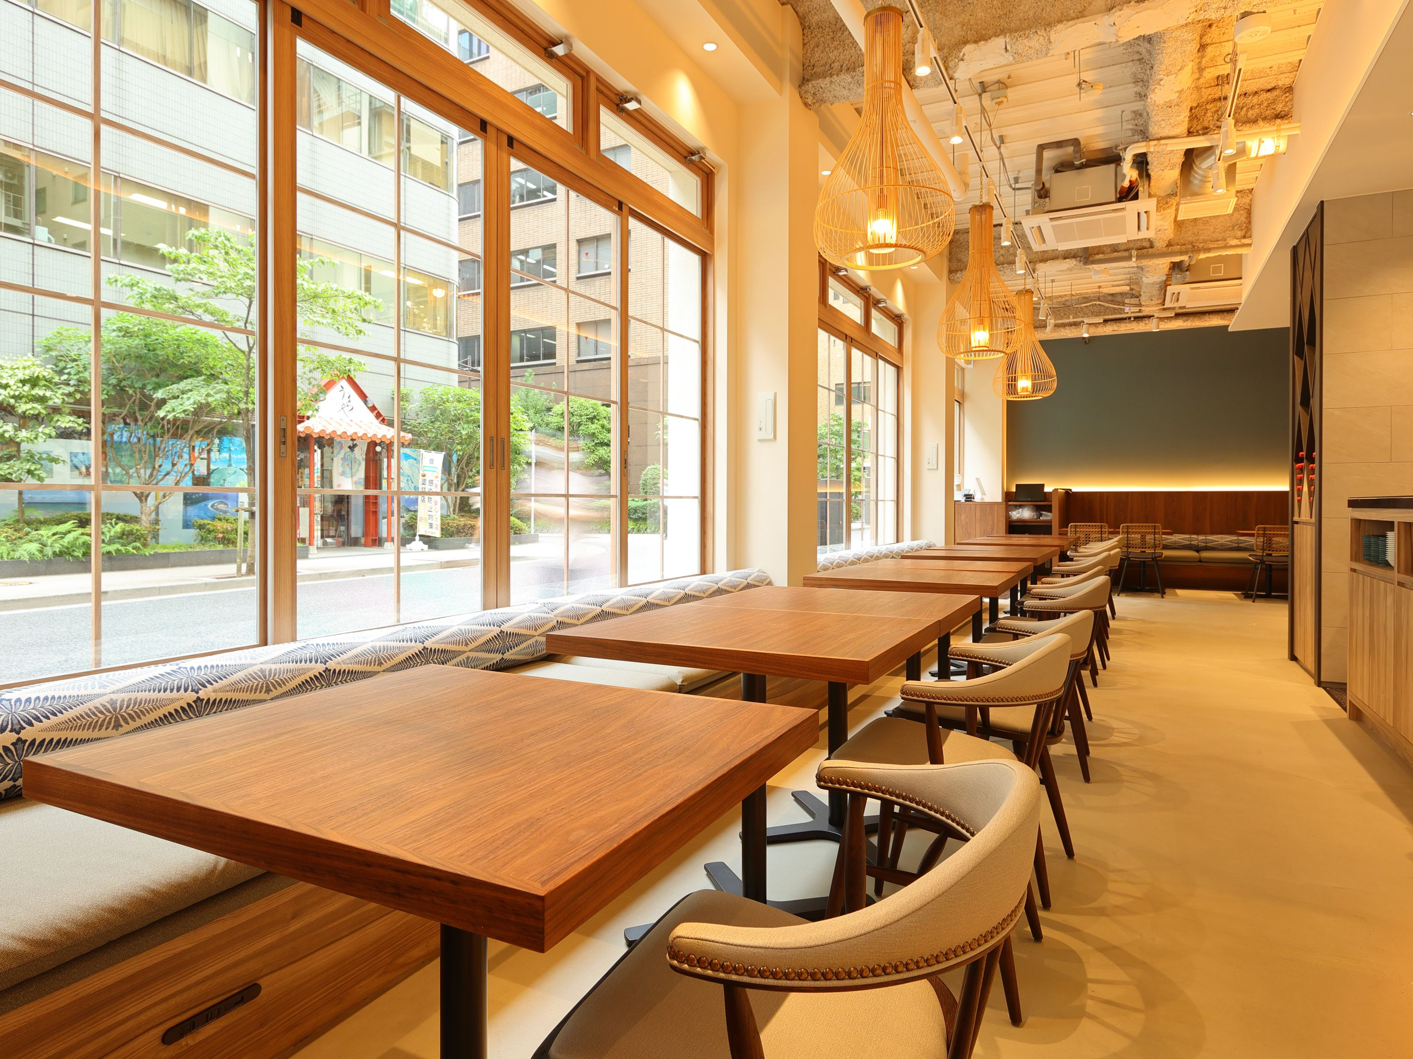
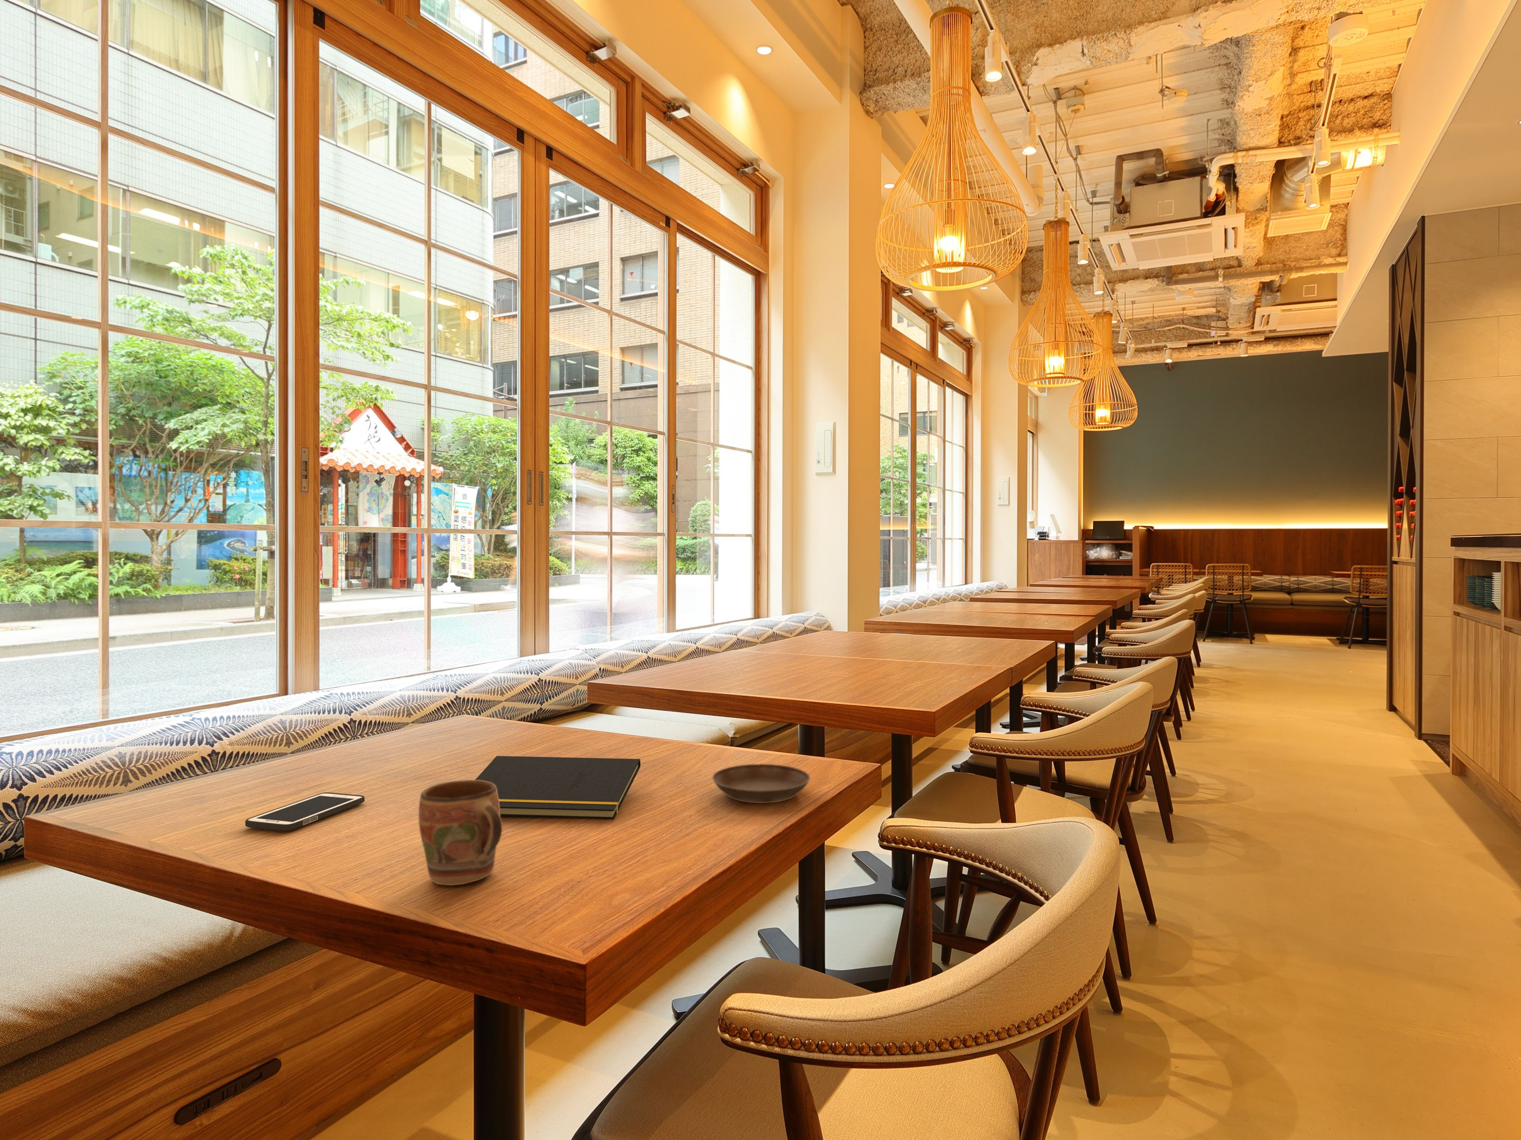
+ cell phone [244,792,365,831]
+ saucer [713,763,811,804]
+ mug [418,780,503,886]
+ notepad [474,756,641,819]
